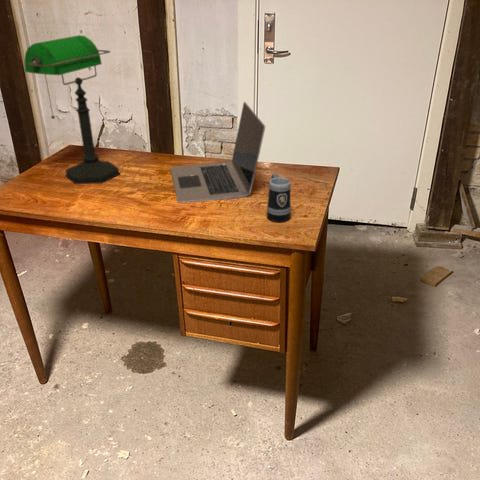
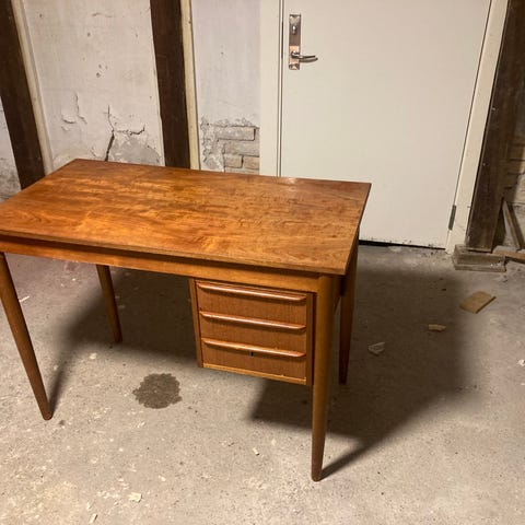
- desk lamp [24,34,121,185]
- mug [266,172,292,223]
- laptop [170,101,266,204]
